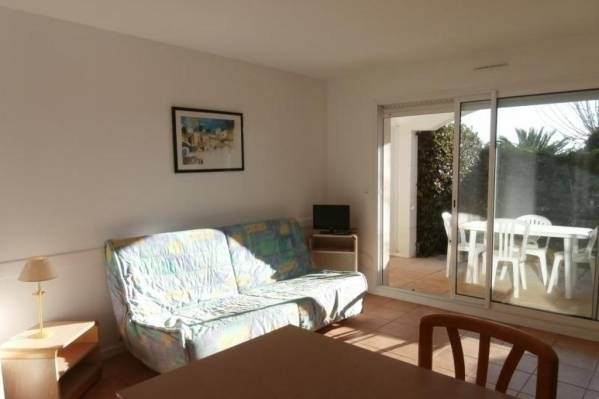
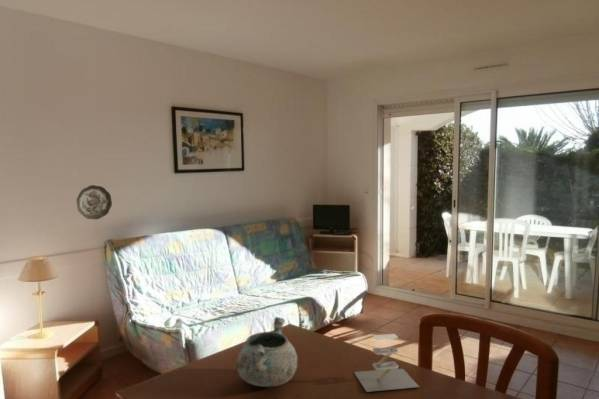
+ decorative plate [76,184,113,220]
+ smartphone [353,333,420,393]
+ decorative bowl [236,316,299,388]
